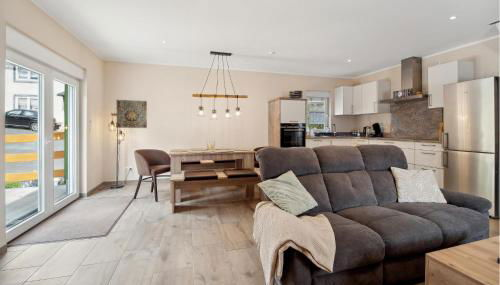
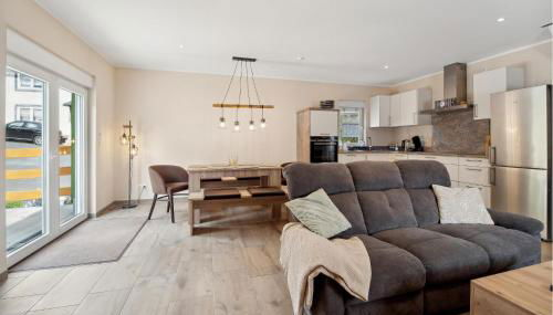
- wall art [116,99,148,129]
